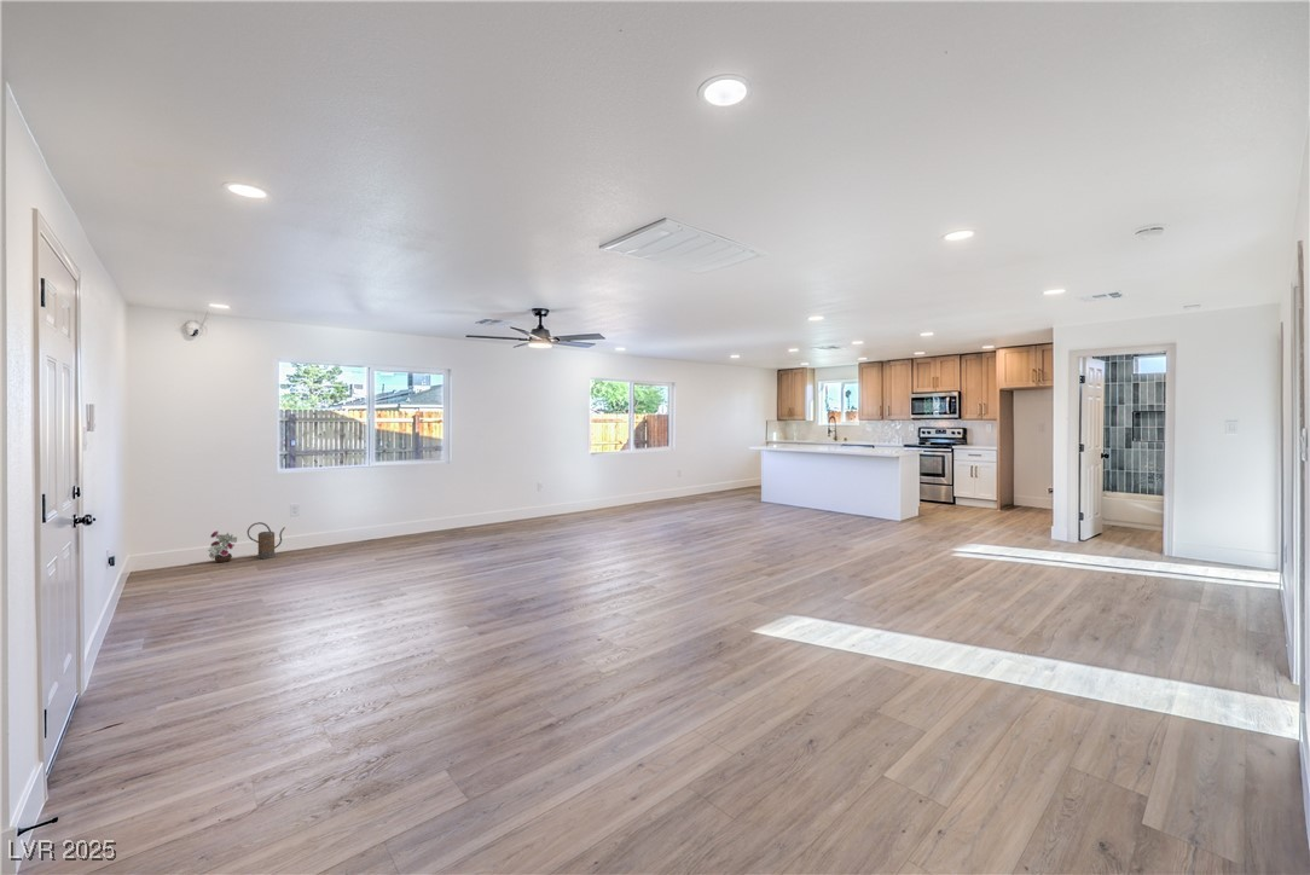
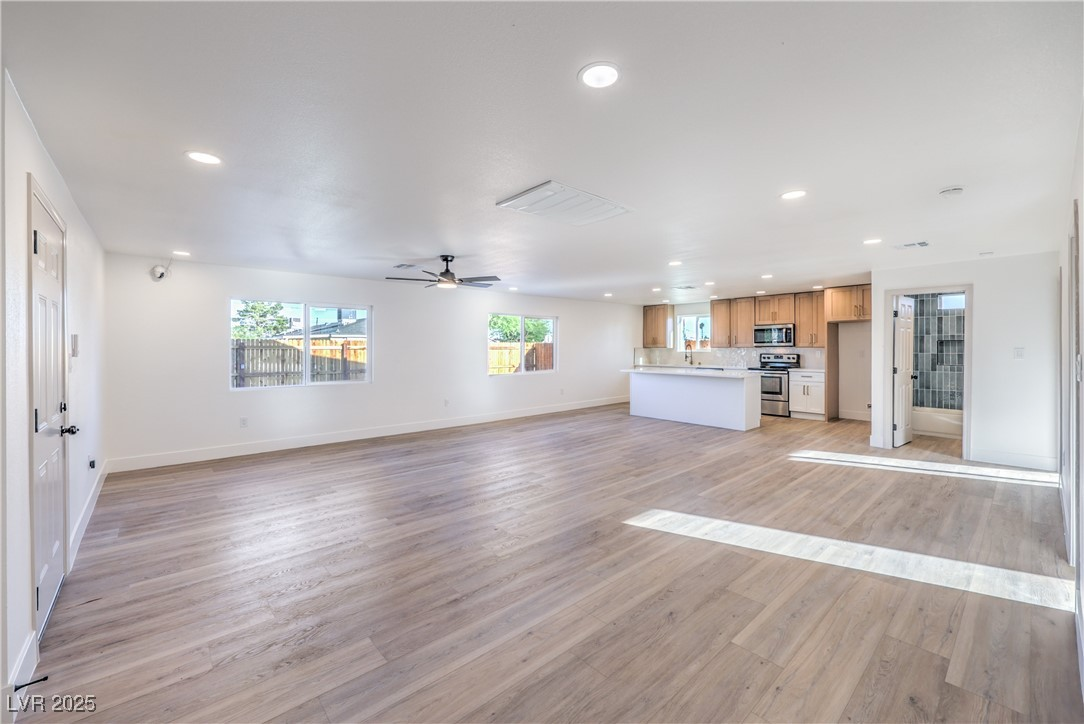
- decorative plant [207,529,238,563]
- watering can [247,521,286,560]
